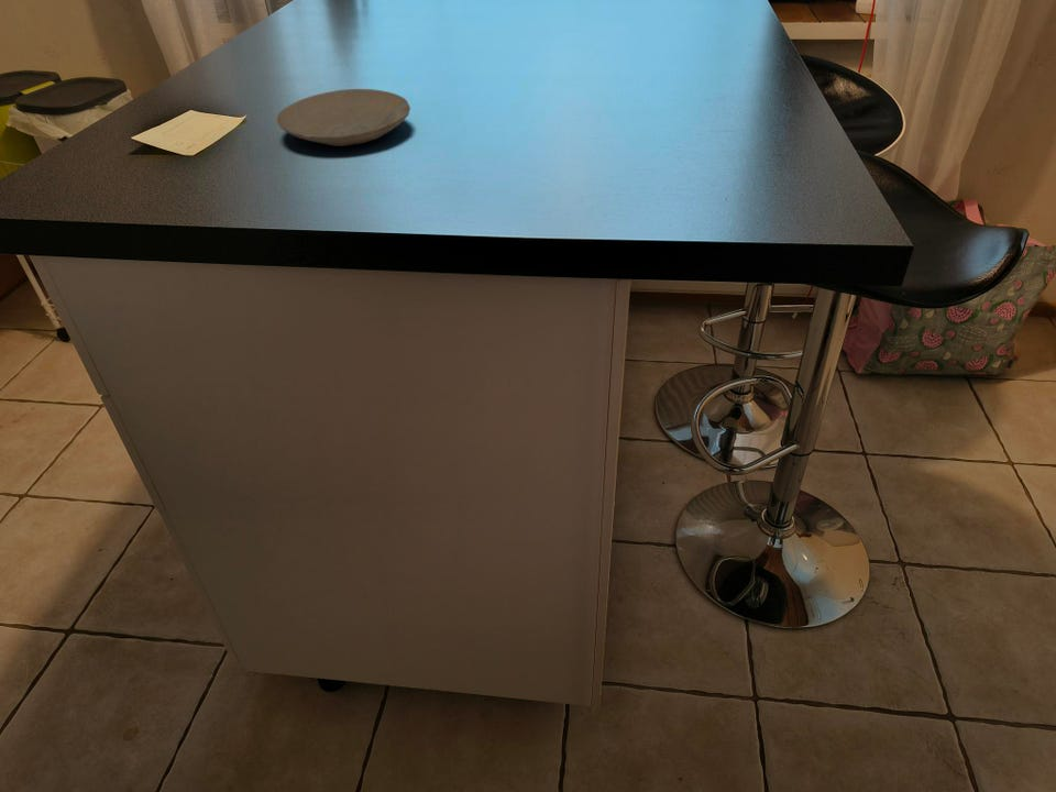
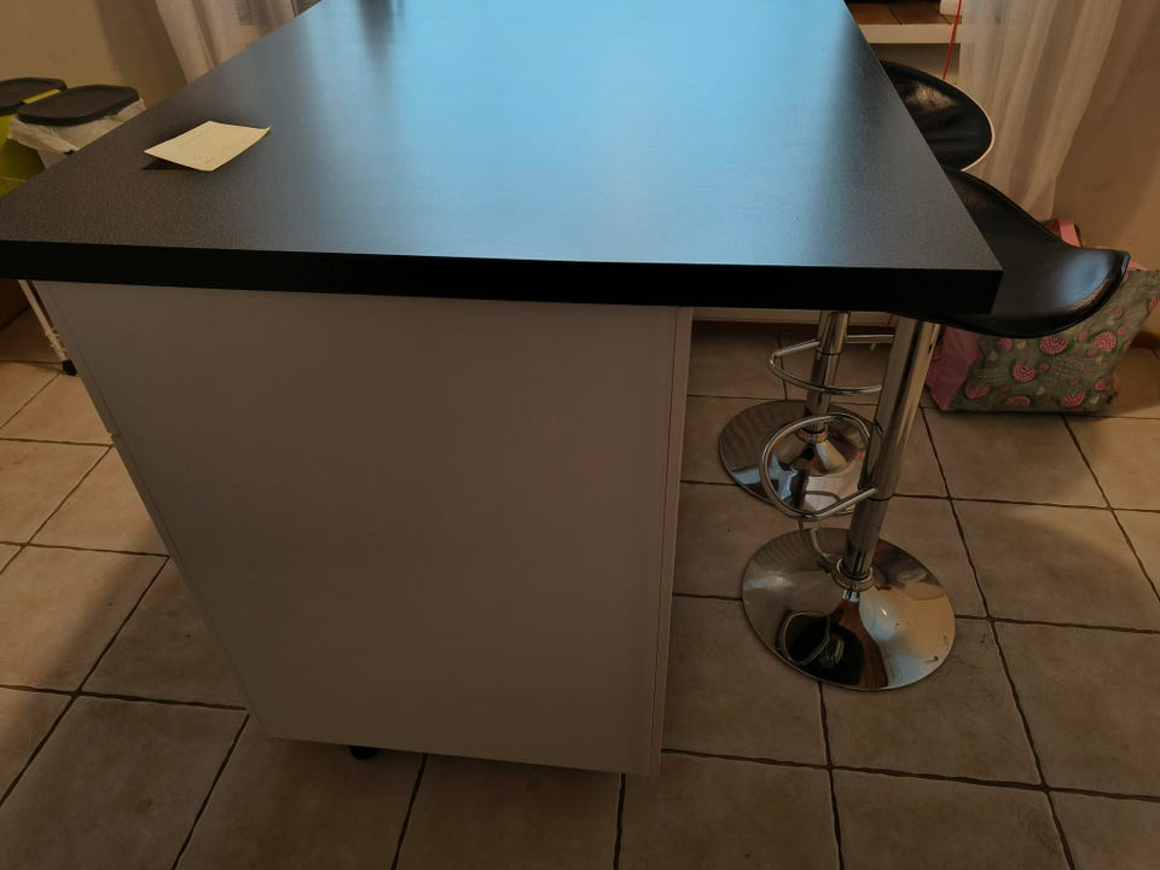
- plate [276,88,411,147]
